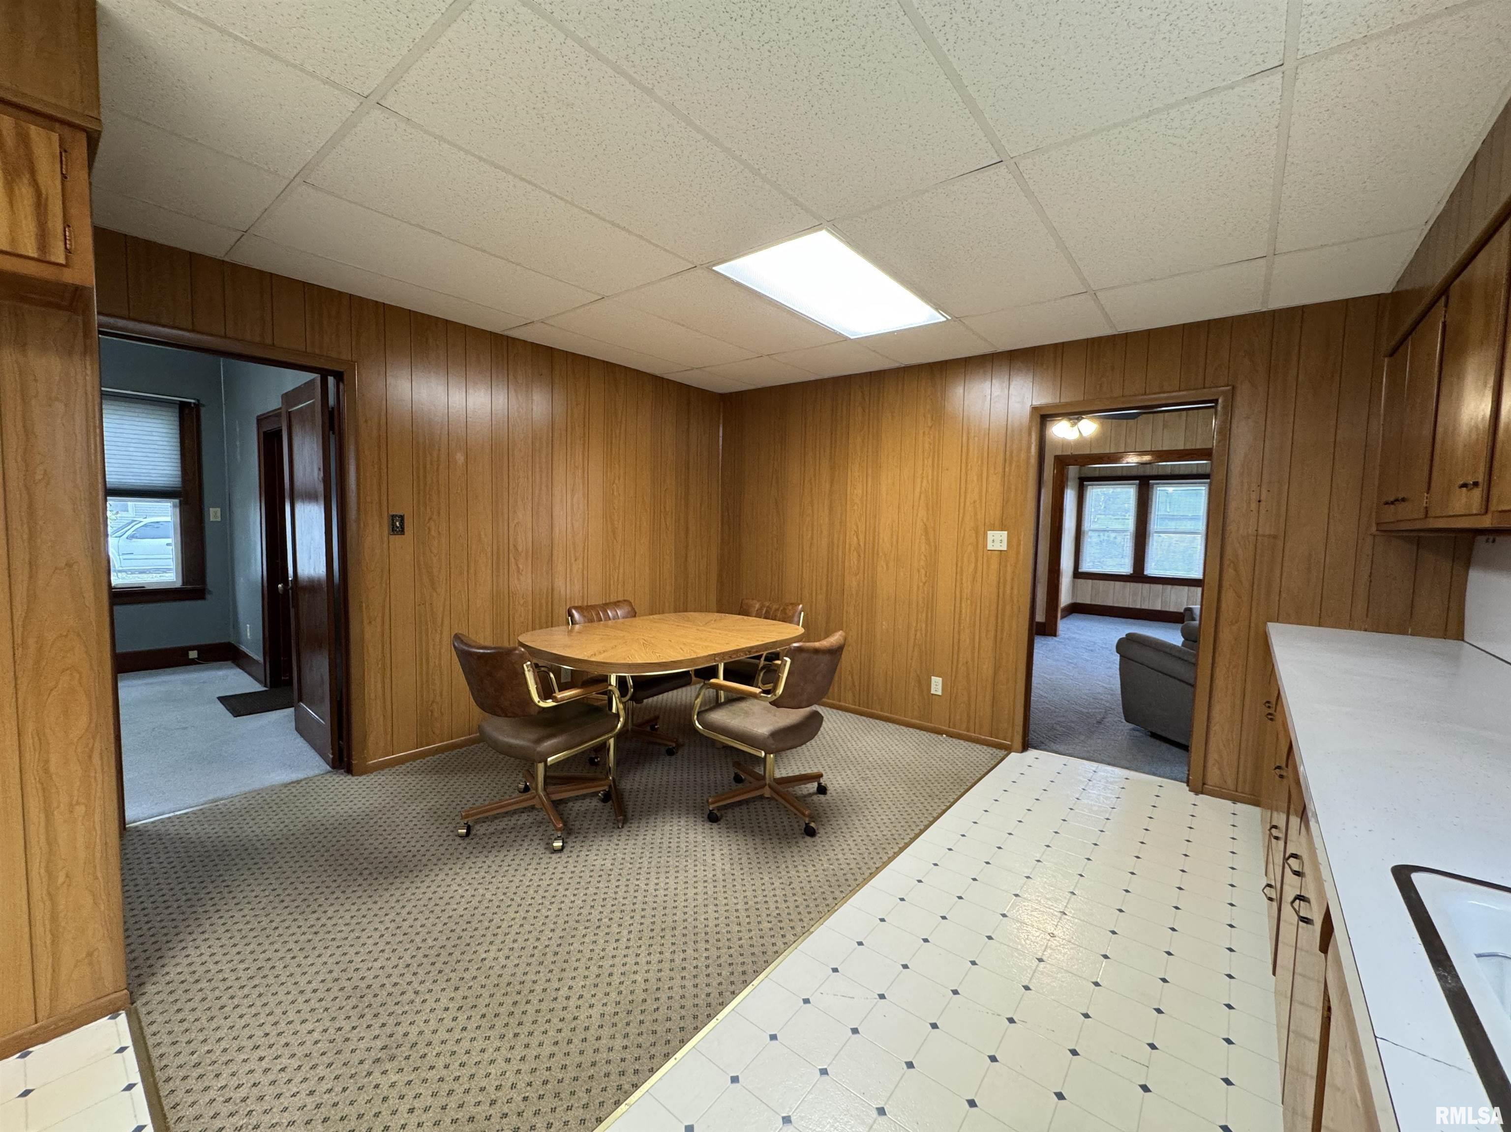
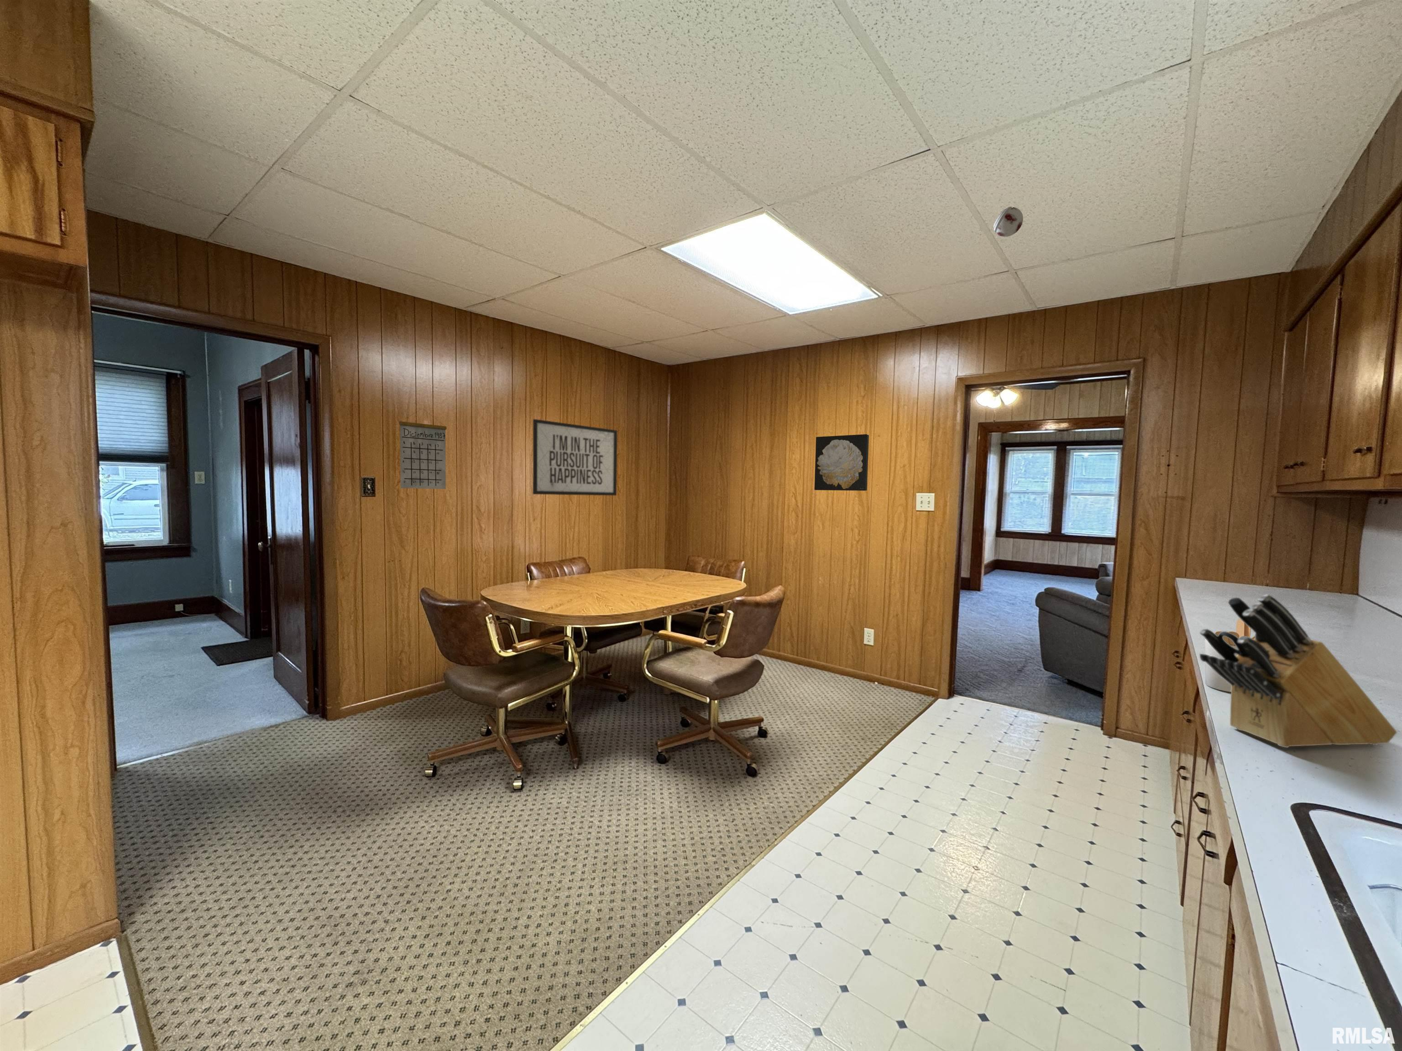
+ wall art [815,434,870,491]
+ smoke detector [994,206,1023,237]
+ calendar [399,408,447,489]
+ mirror [532,418,617,496]
+ utensil holder [1204,618,1255,692]
+ knife block [1199,594,1398,749]
